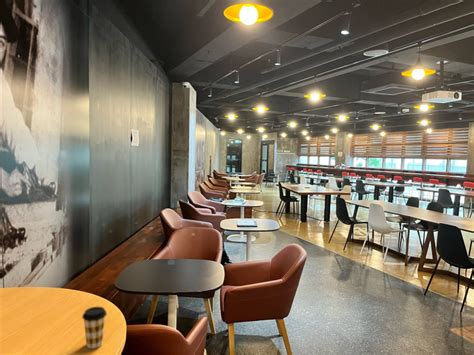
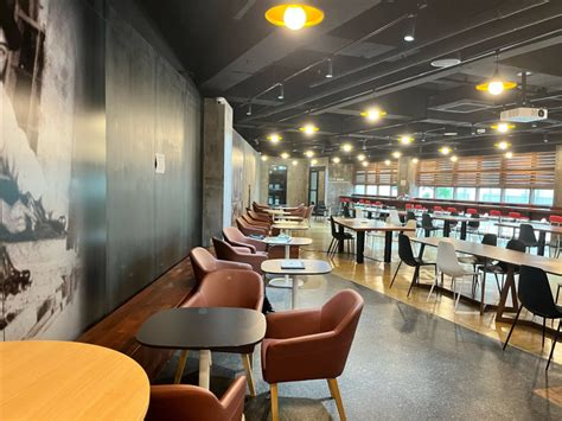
- coffee cup [81,306,108,350]
